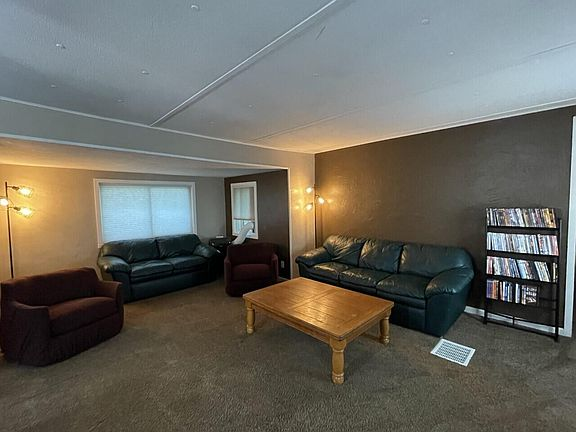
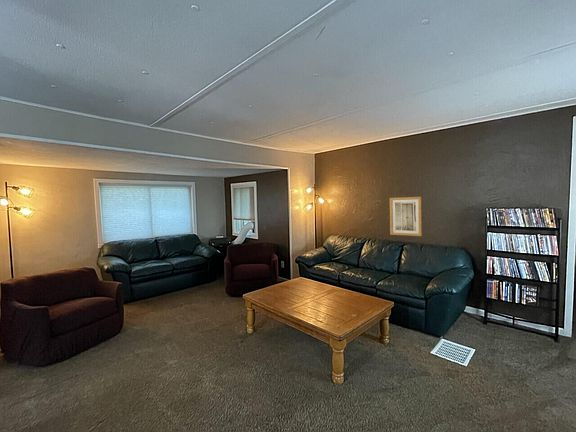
+ wall art [389,196,423,237]
